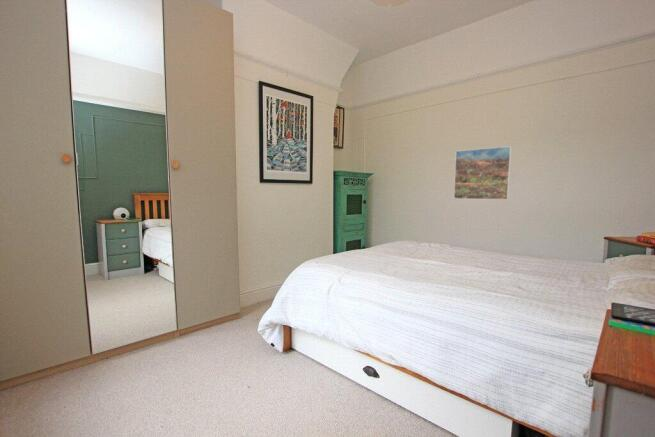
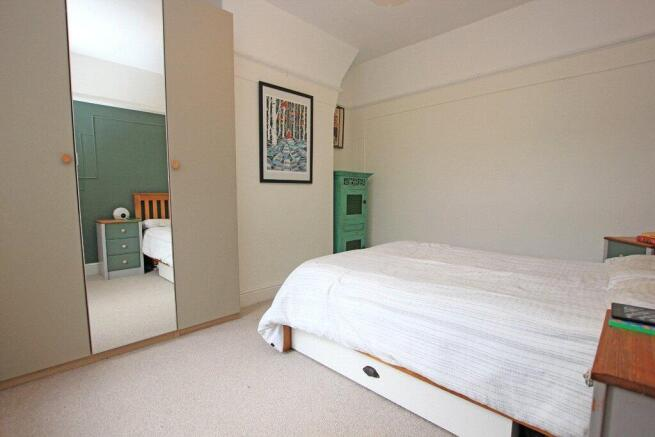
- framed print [453,145,512,201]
